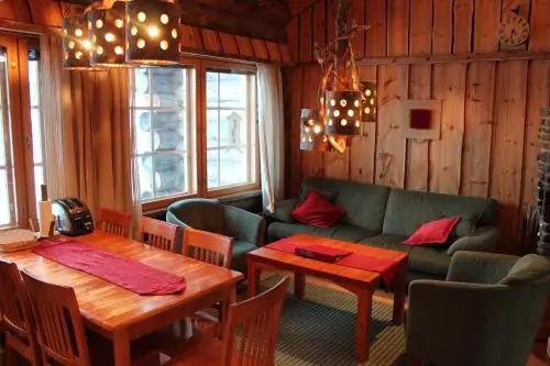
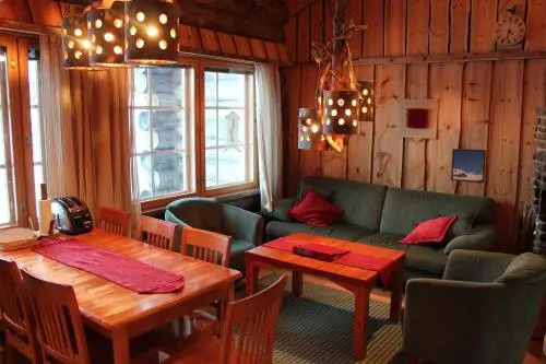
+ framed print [450,148,487,184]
